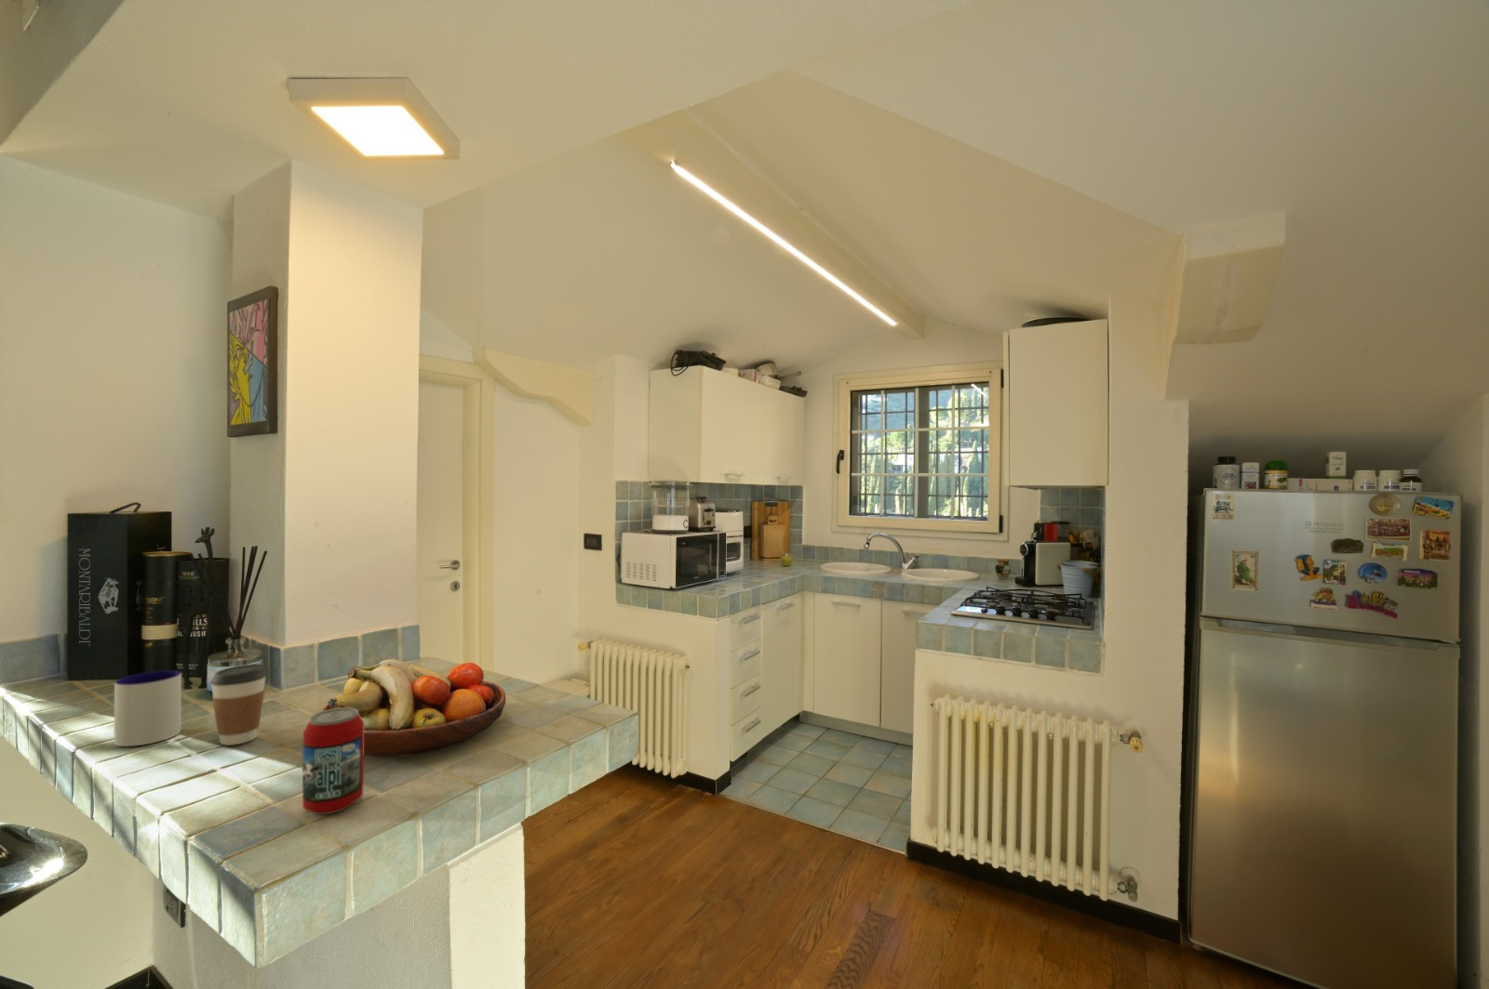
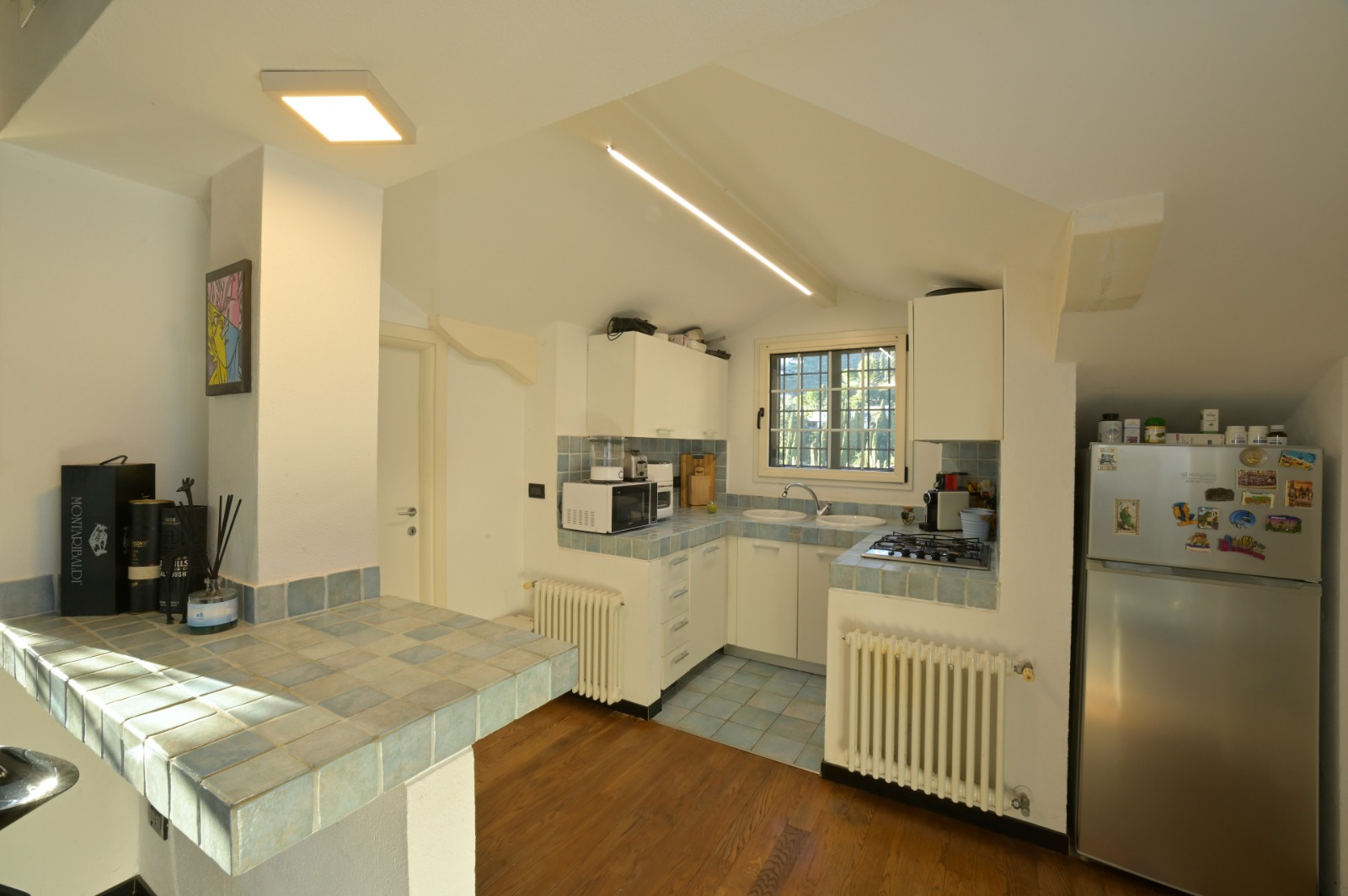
- fruit bowl [320,658,507,756]
- beverage can [302,708,365,816]
- coffee cup [210,662,268,746]
- mug [113,670,182,747]
